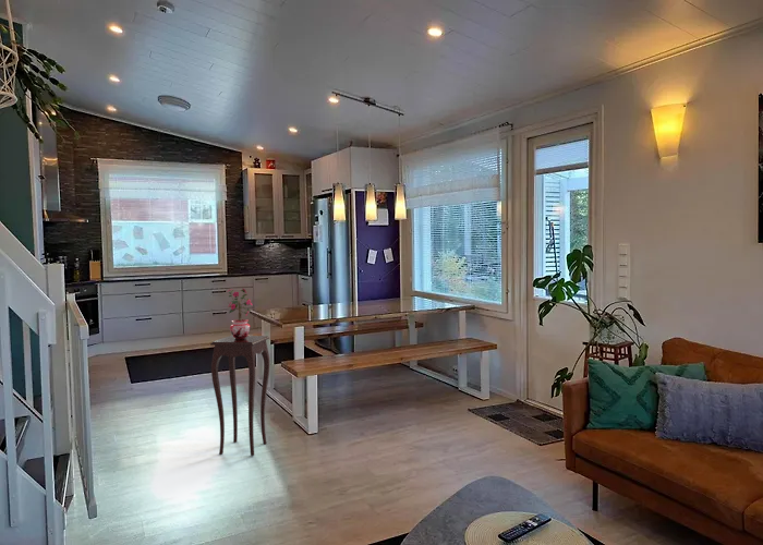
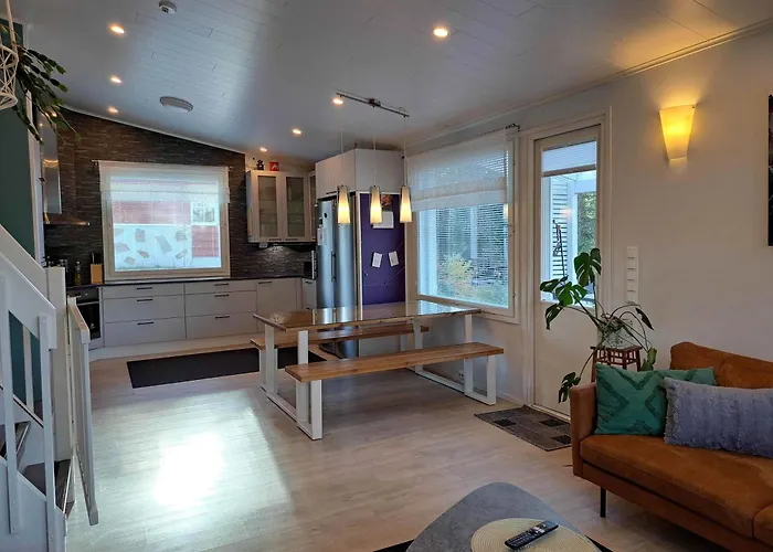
- side table [209,335,271,457]
- potted plant [226,288,253,340]
